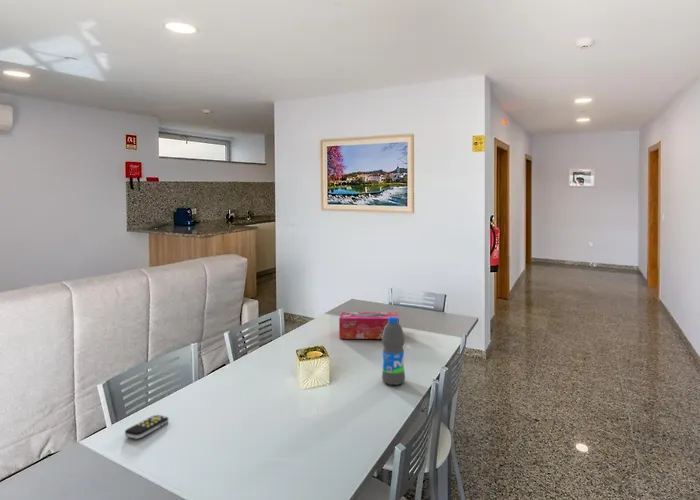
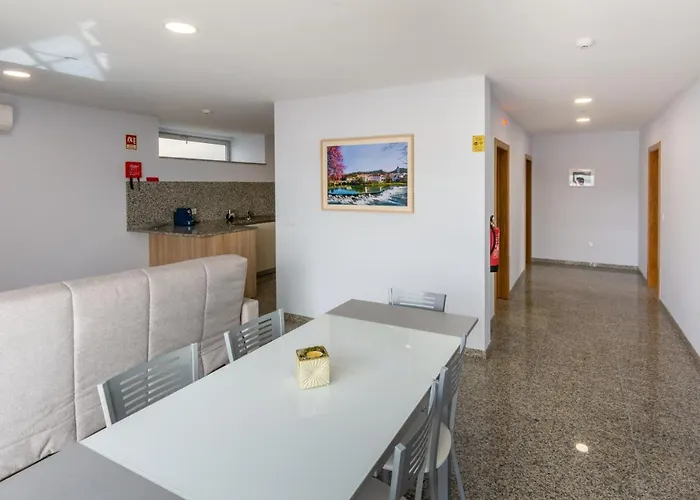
- remote control [124,414,169,440]
- water bottle [381,317,406,386]
- tissue box [338,311,400,340]
